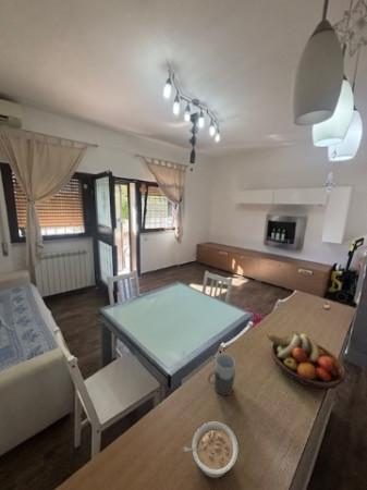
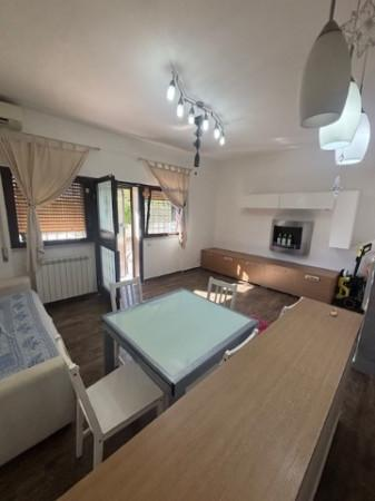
- fruit bowl [266,330,346,390]
- mug [207,353,236,396]
- legume [182,420,240,479]
